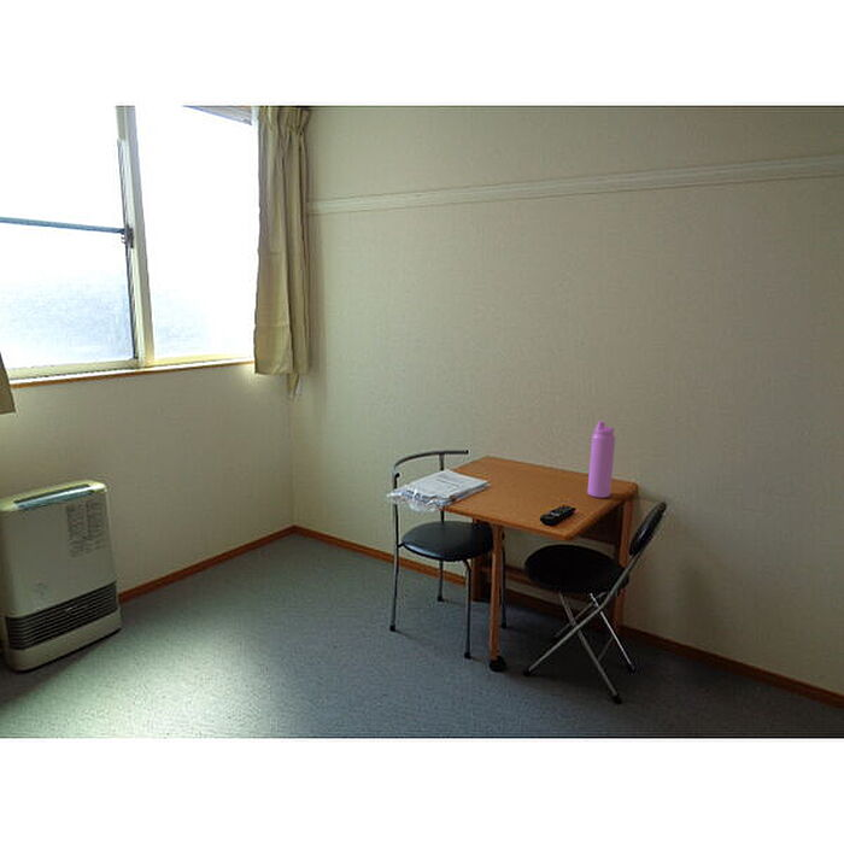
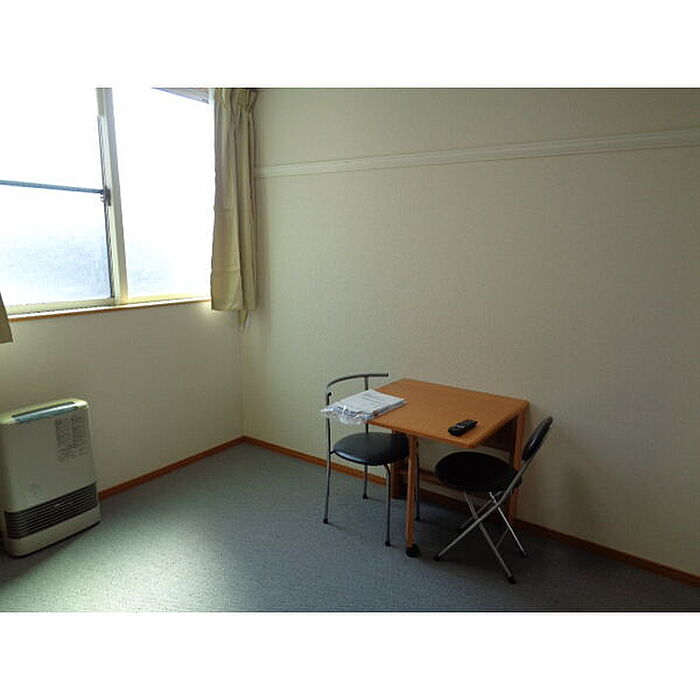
- water bottle [586,420,616,499]
